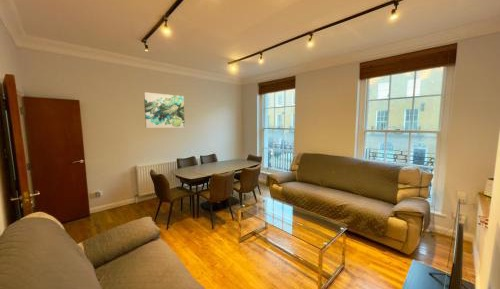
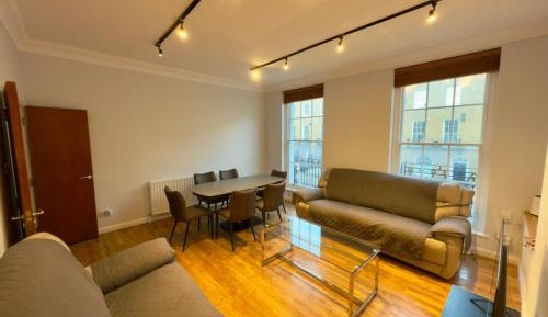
- wall art [143,91,186,129]
